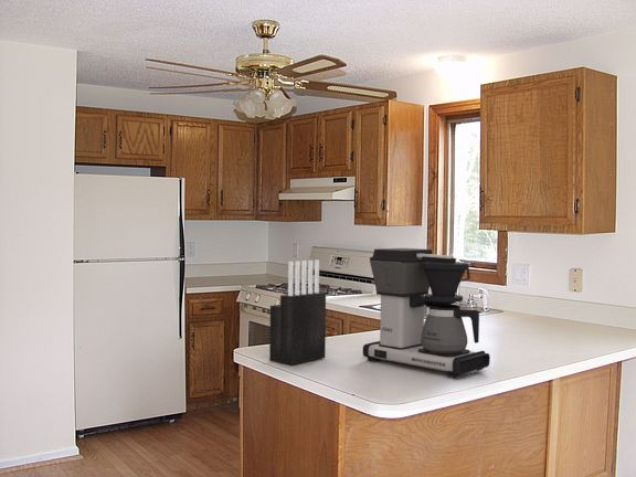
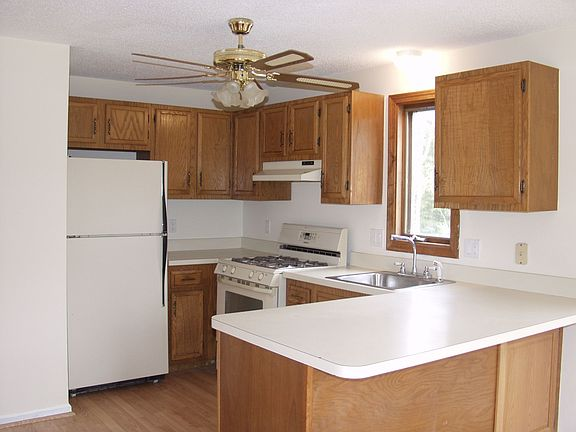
- knife block [268,259,327,365]
- coffee maker [362,247,491,379]
